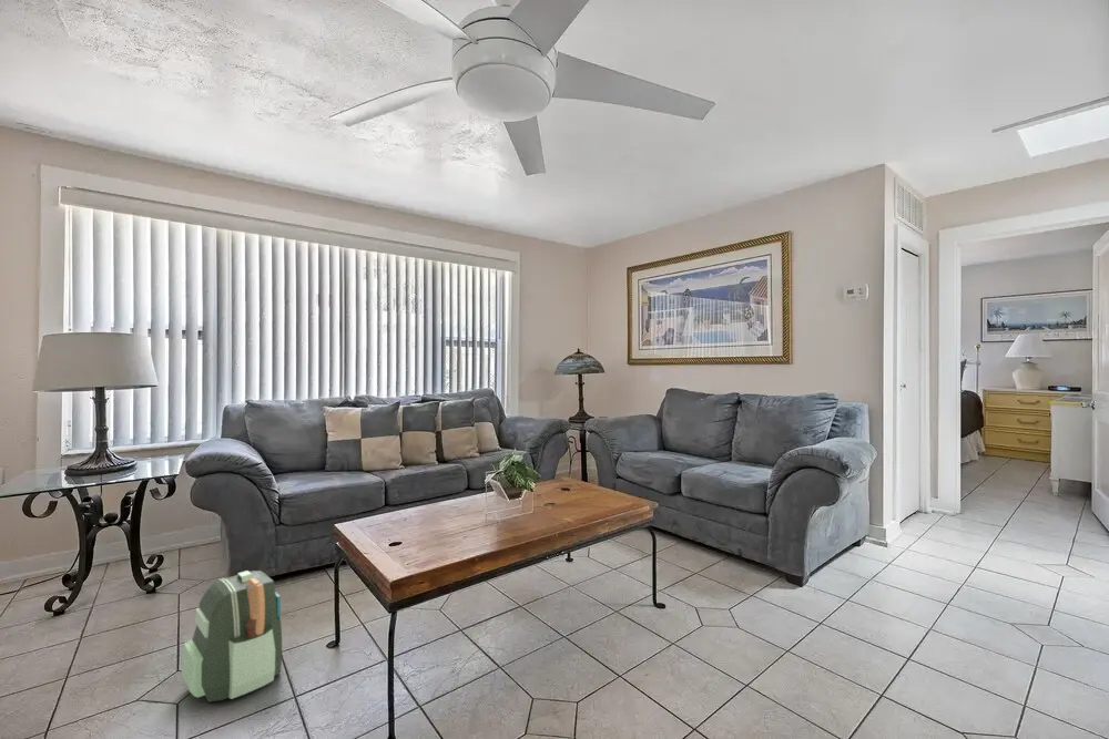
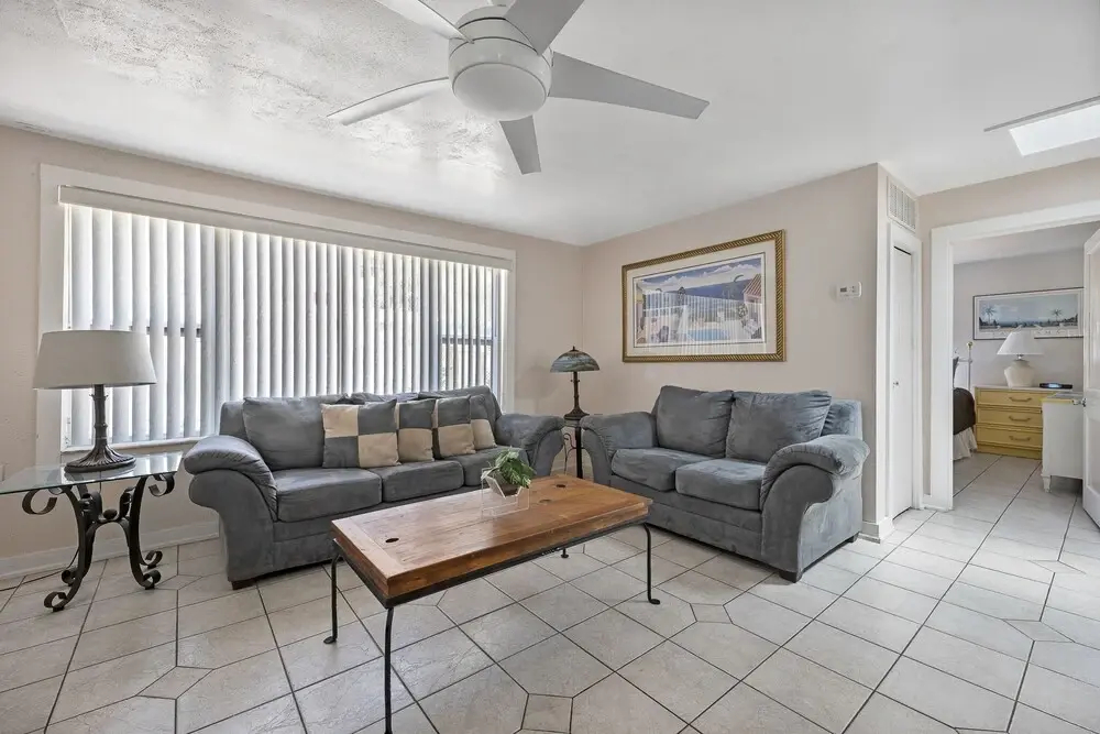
- backpack [181,569,283,702]
